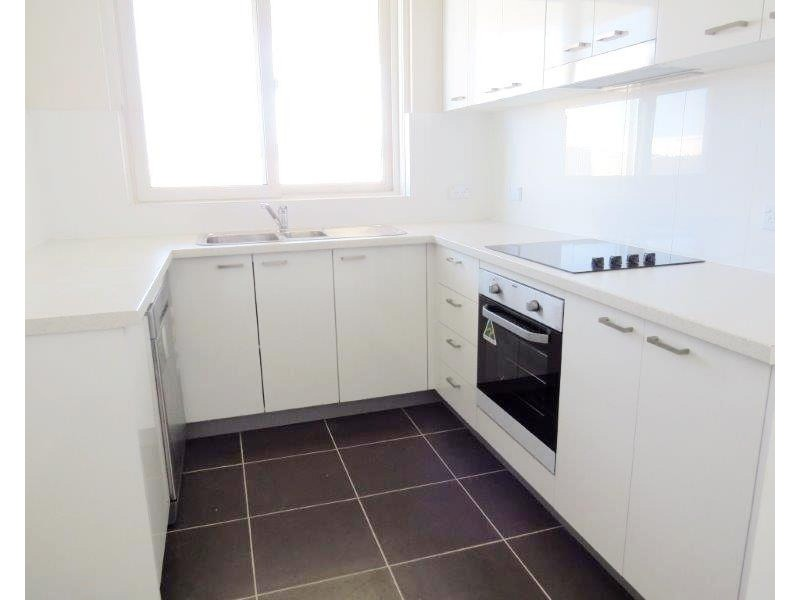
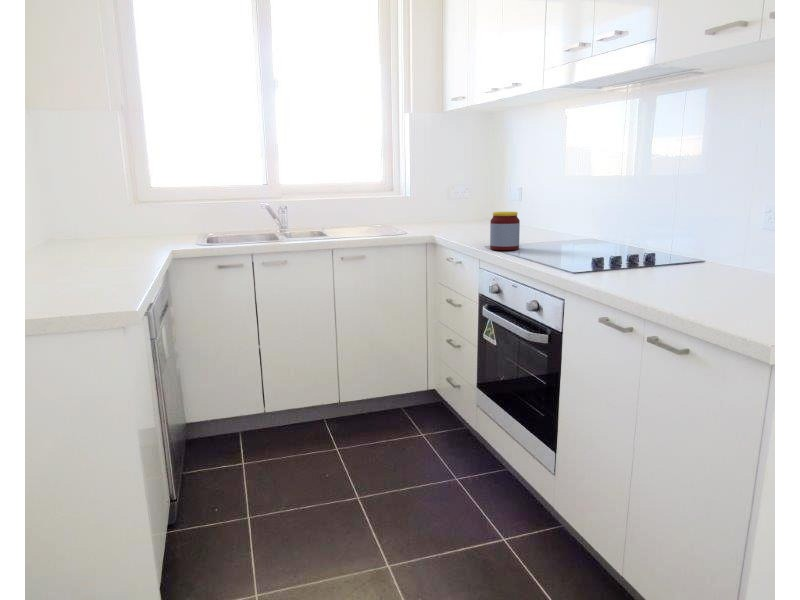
+ jar [489,211,521,251]
